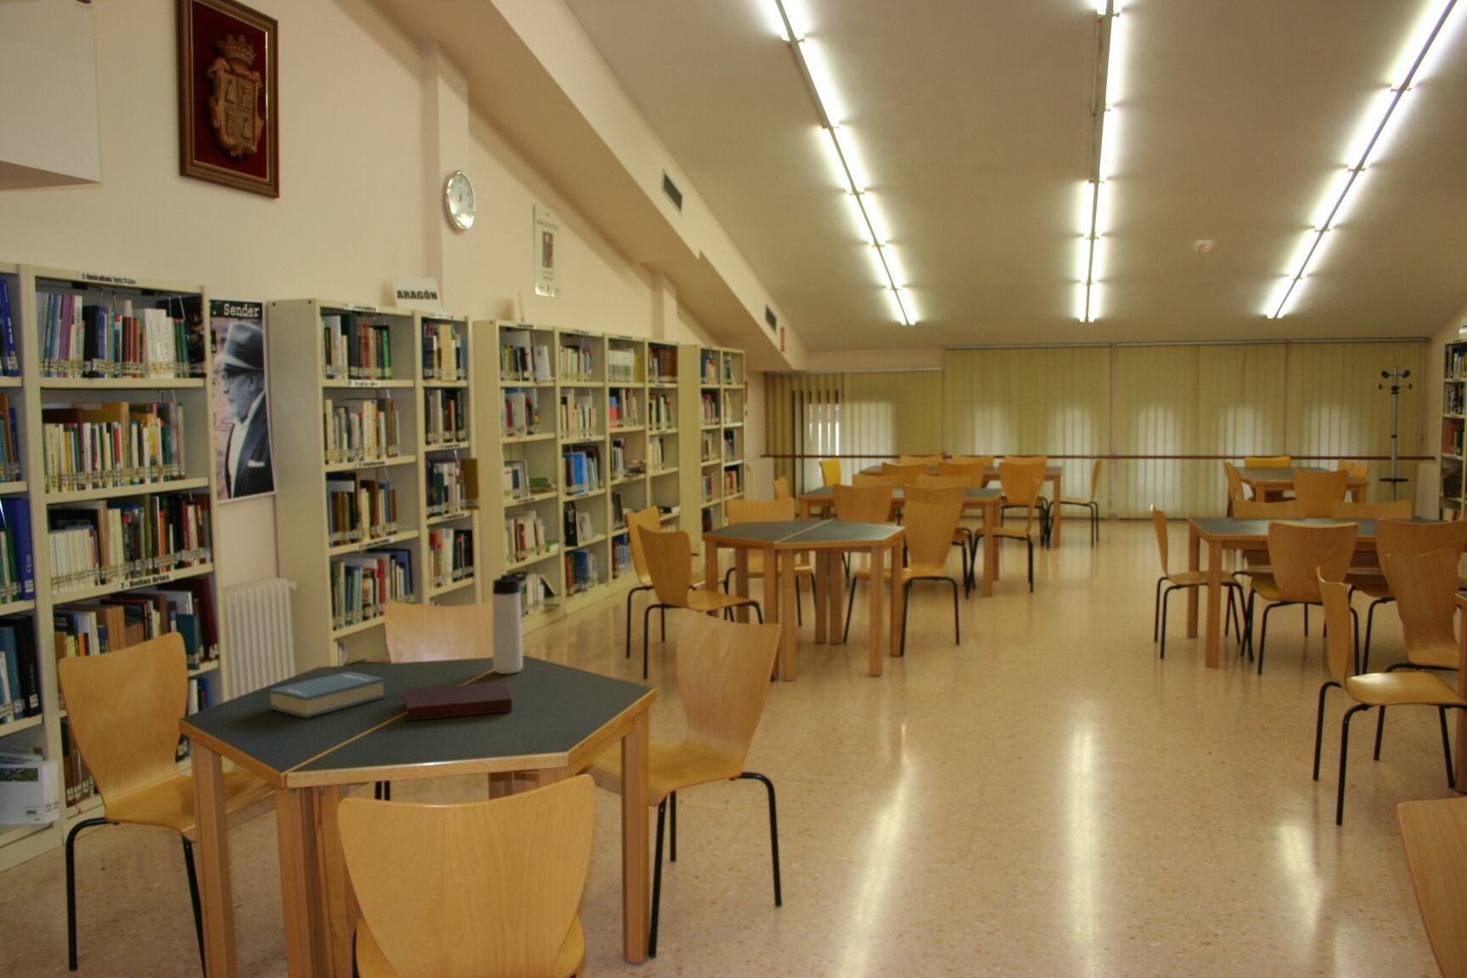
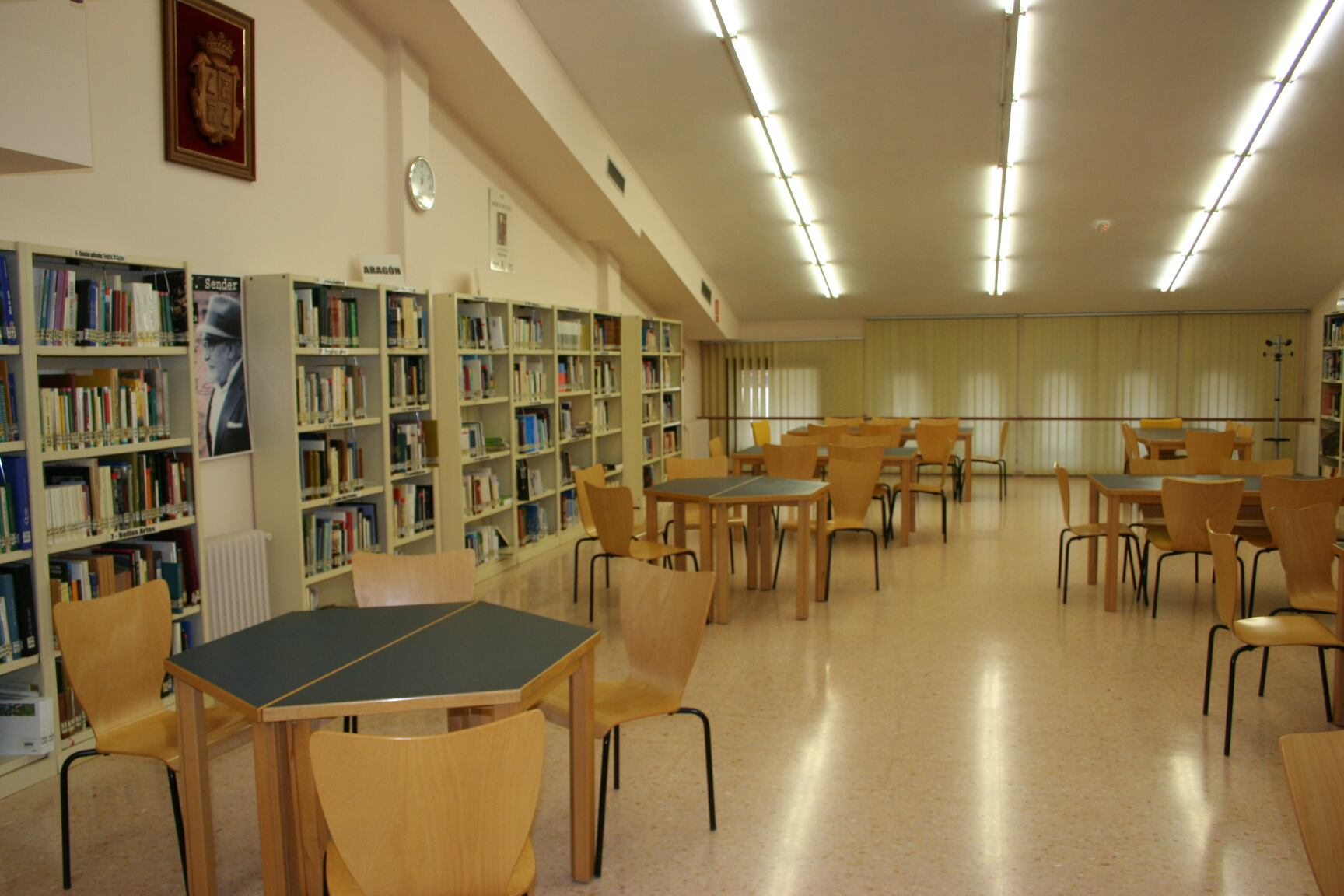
- book [267,670,386,719]
- notebook [405,681,513,721]
- thermos bottle [491,570,529,675]
